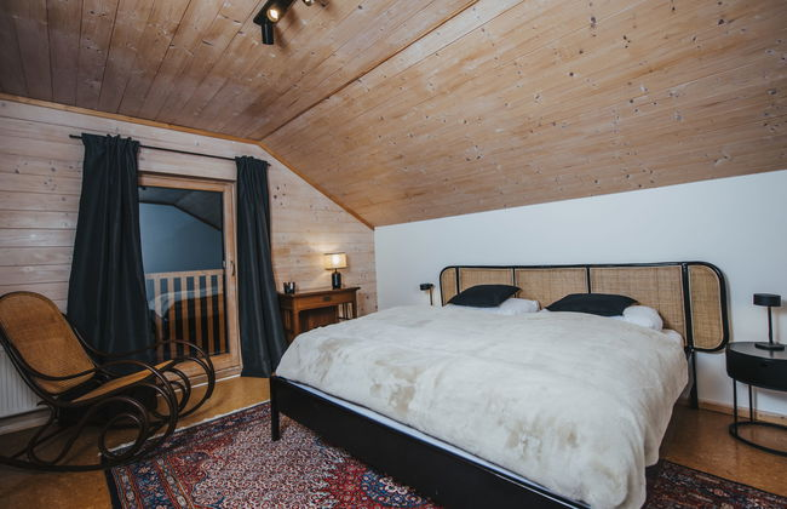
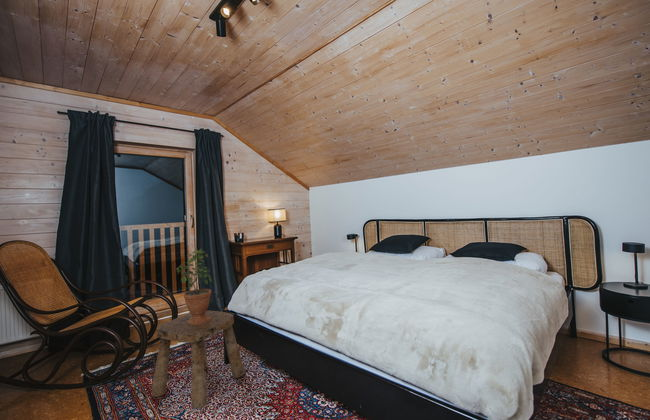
+ stool [150,309,246,410]
+ potted plant [175,247,213,325]
